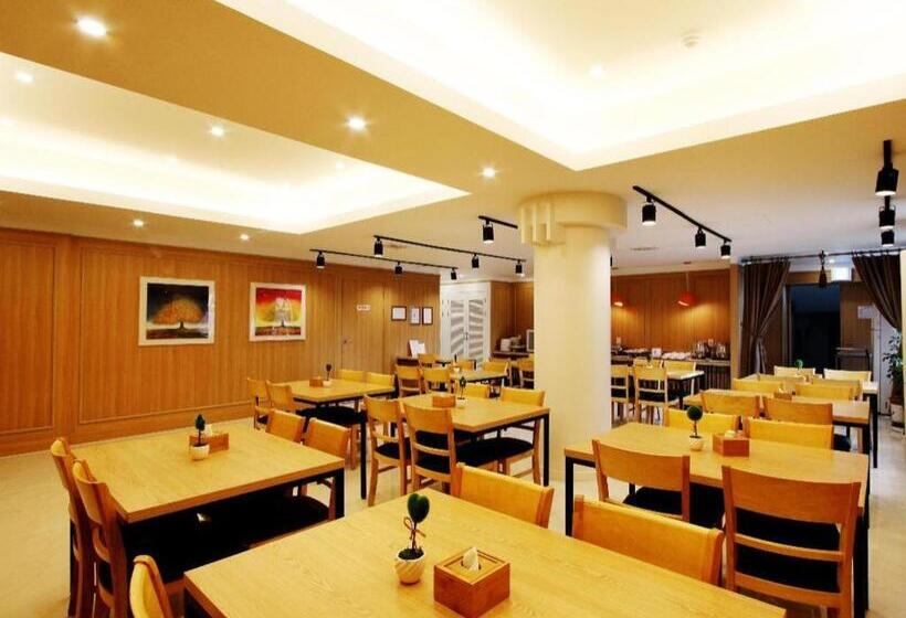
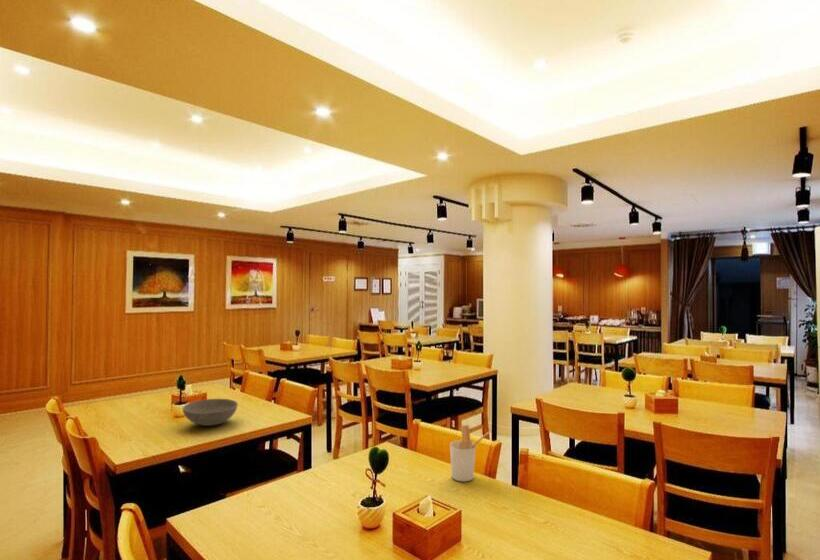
+ utensil holder [449,424,490,482]
+ bowl [182,398,239,427]
